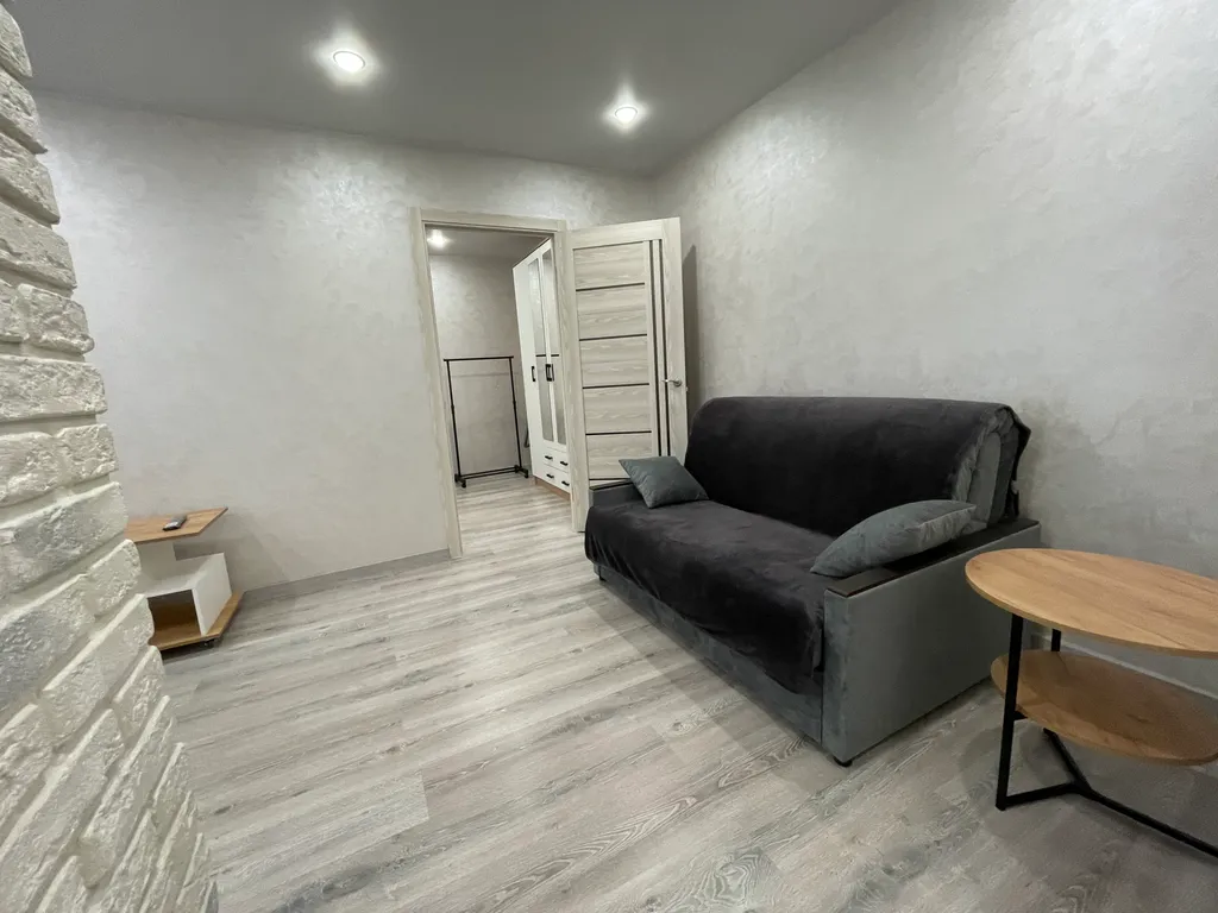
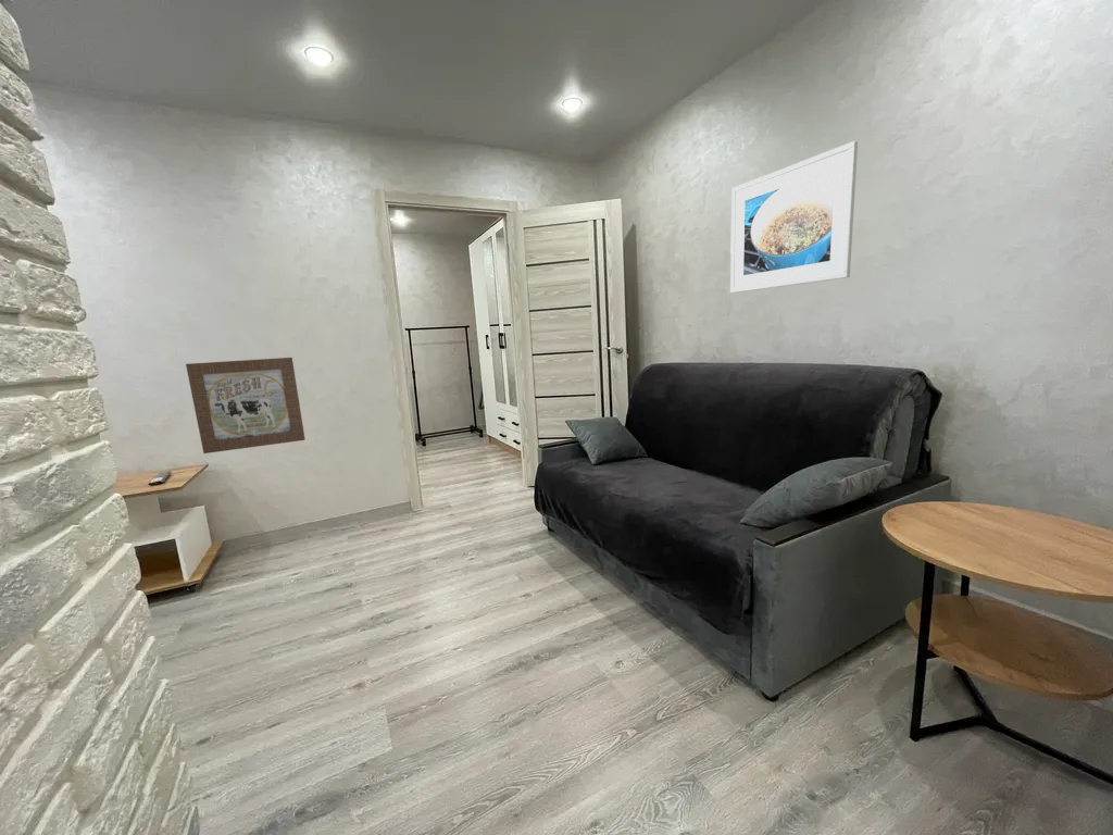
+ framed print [729,140,859,294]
+ wall art [185,357,307,454]
